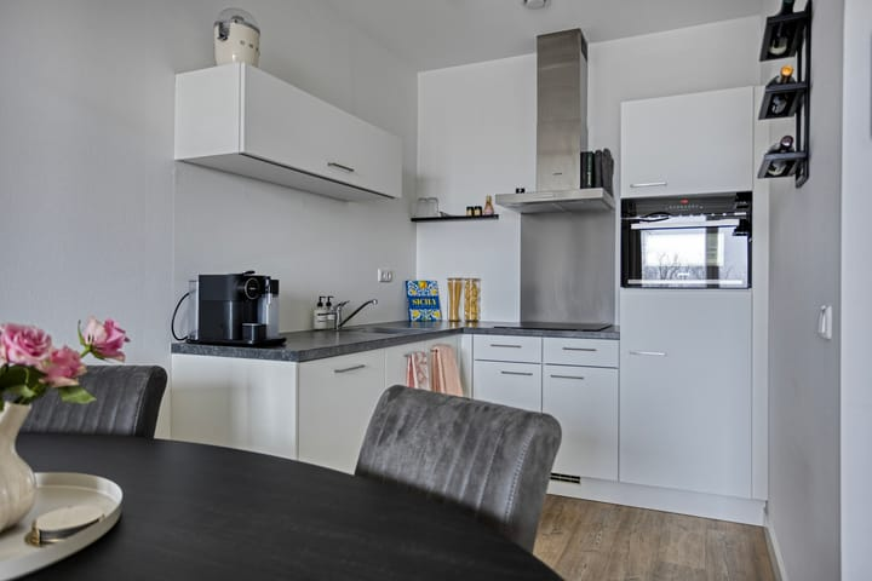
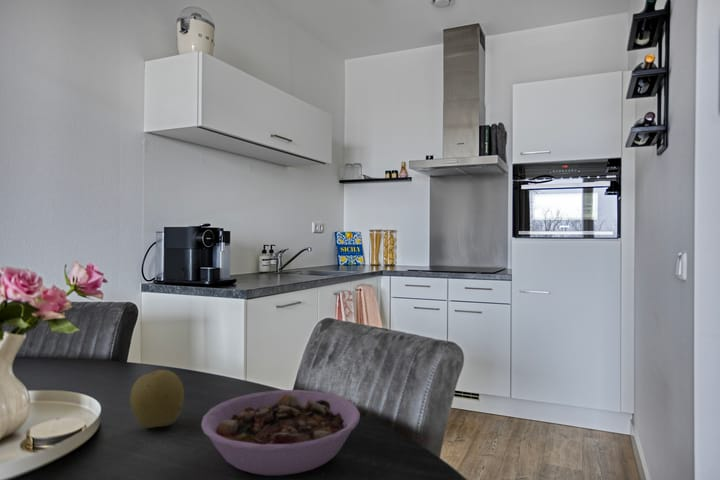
+ fruit [129,369,185,429]
+ bowl [200,389,361,476]
